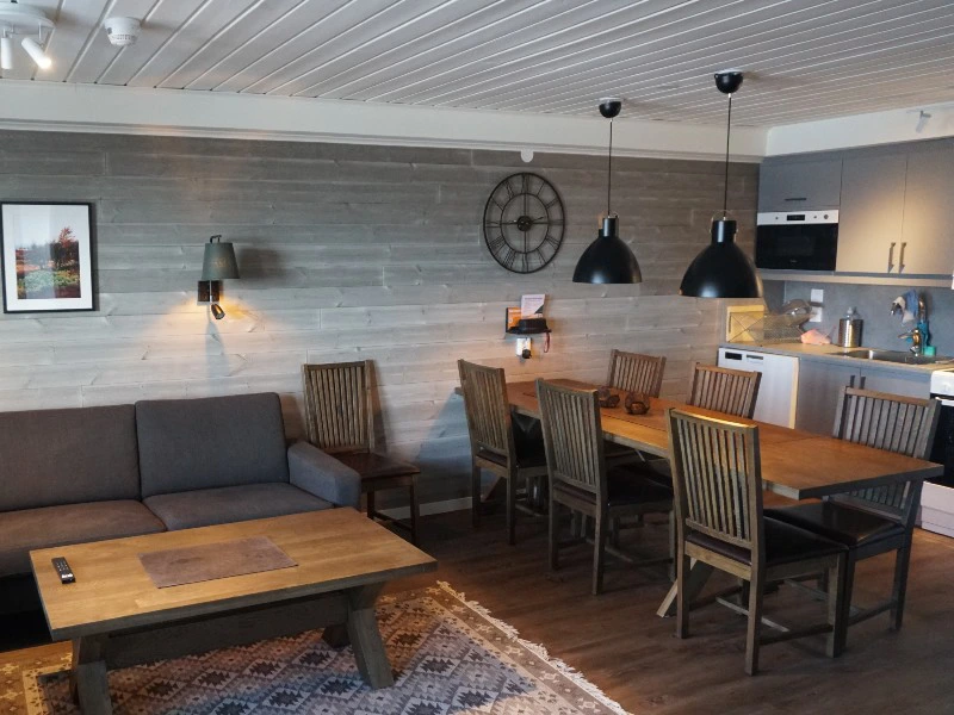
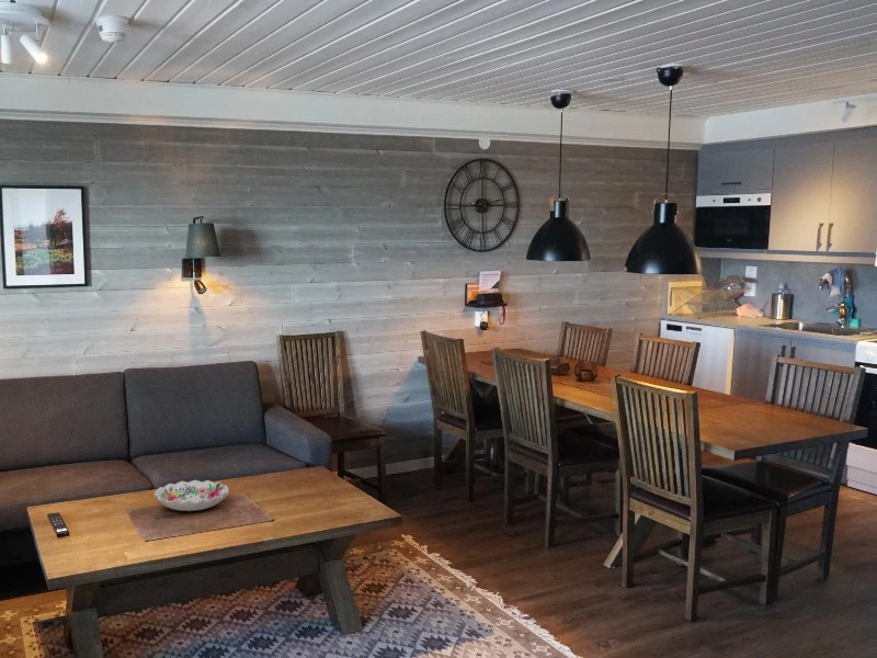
+ decorative bowl [153,479,230,512]
